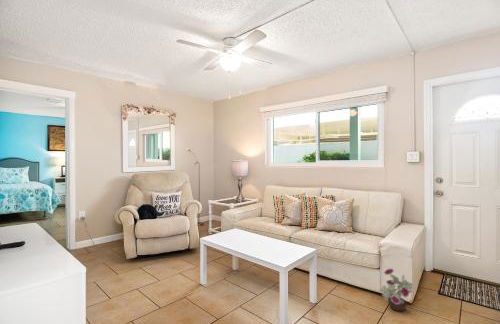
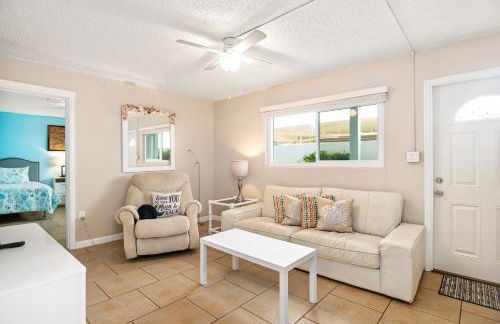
- decorative plant [378,268,415,312]
